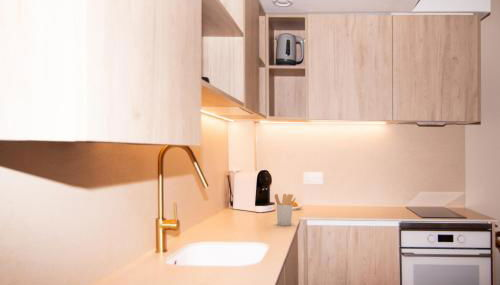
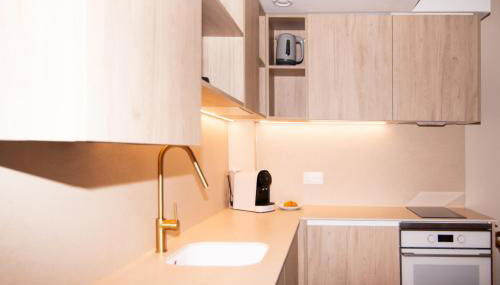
- utensil holder [274,193,296,226]
